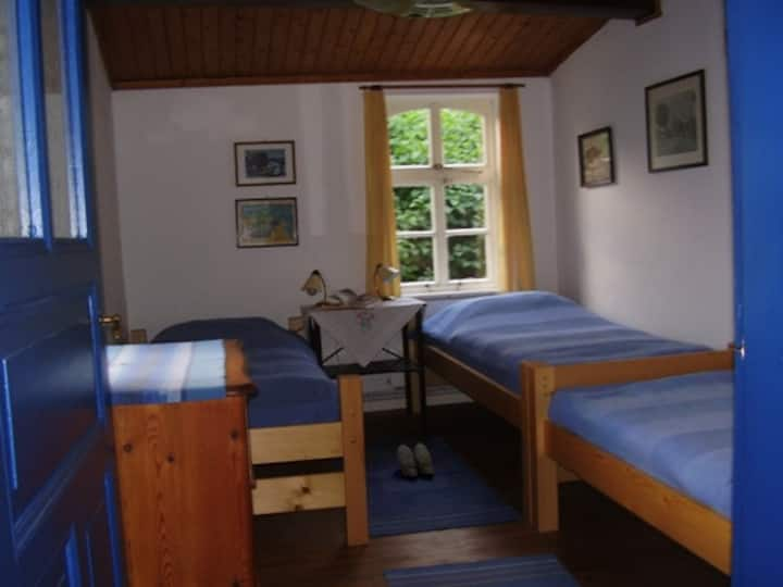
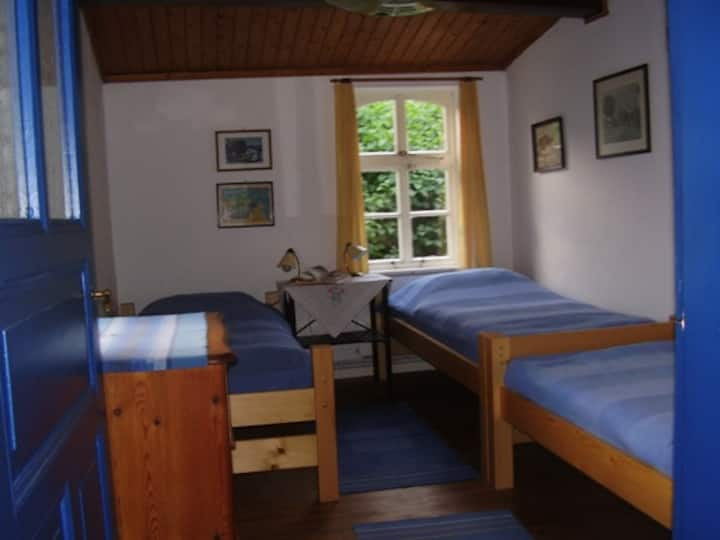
- slippers [396,441,435,478]
